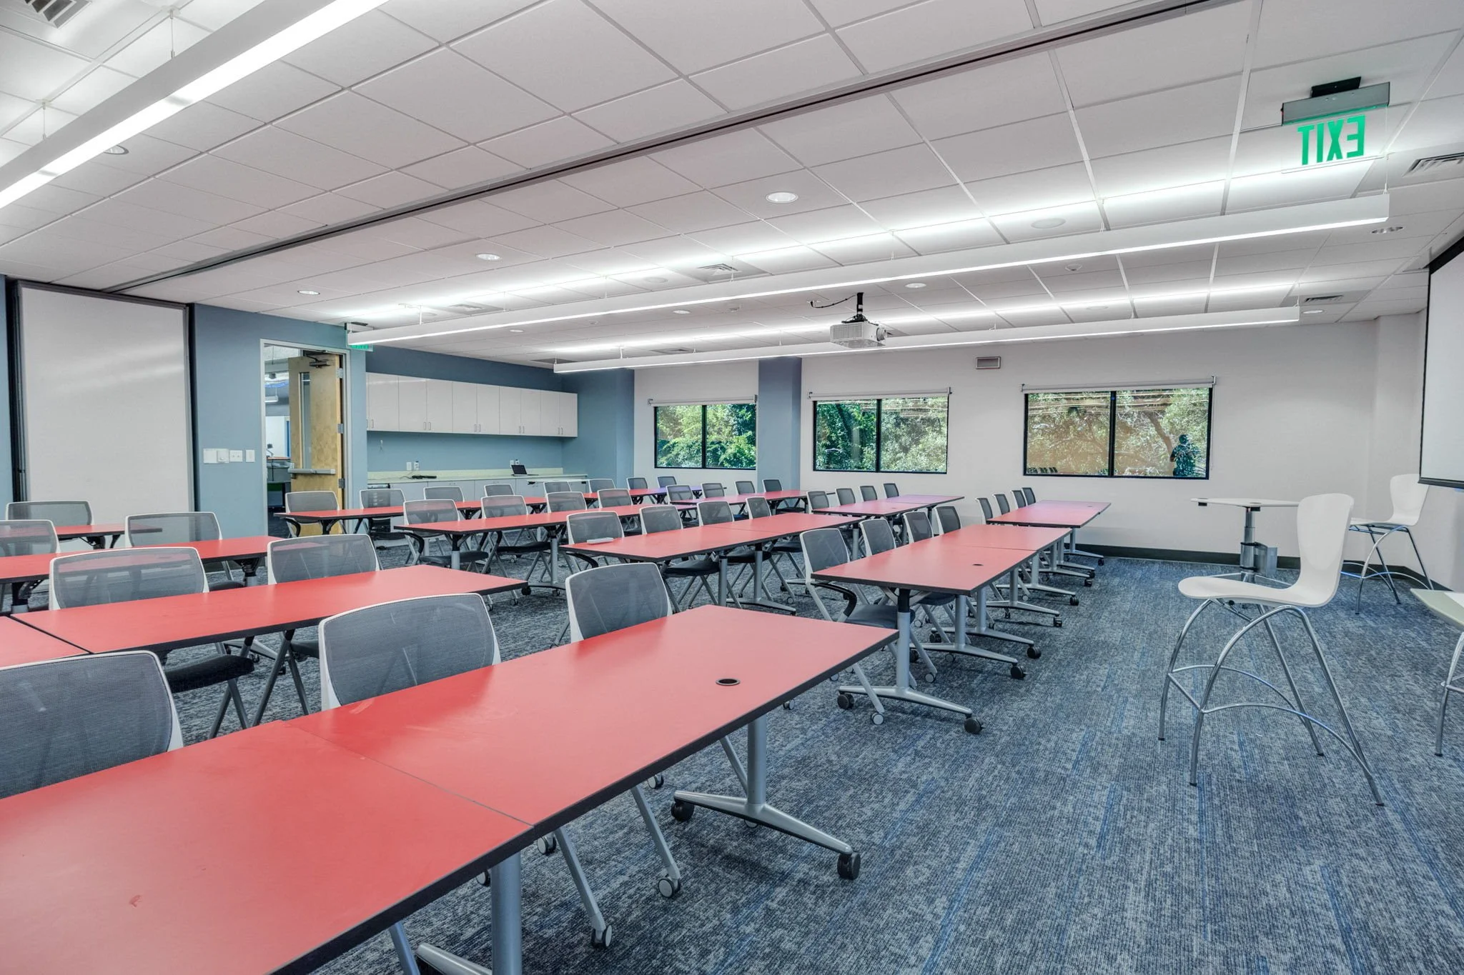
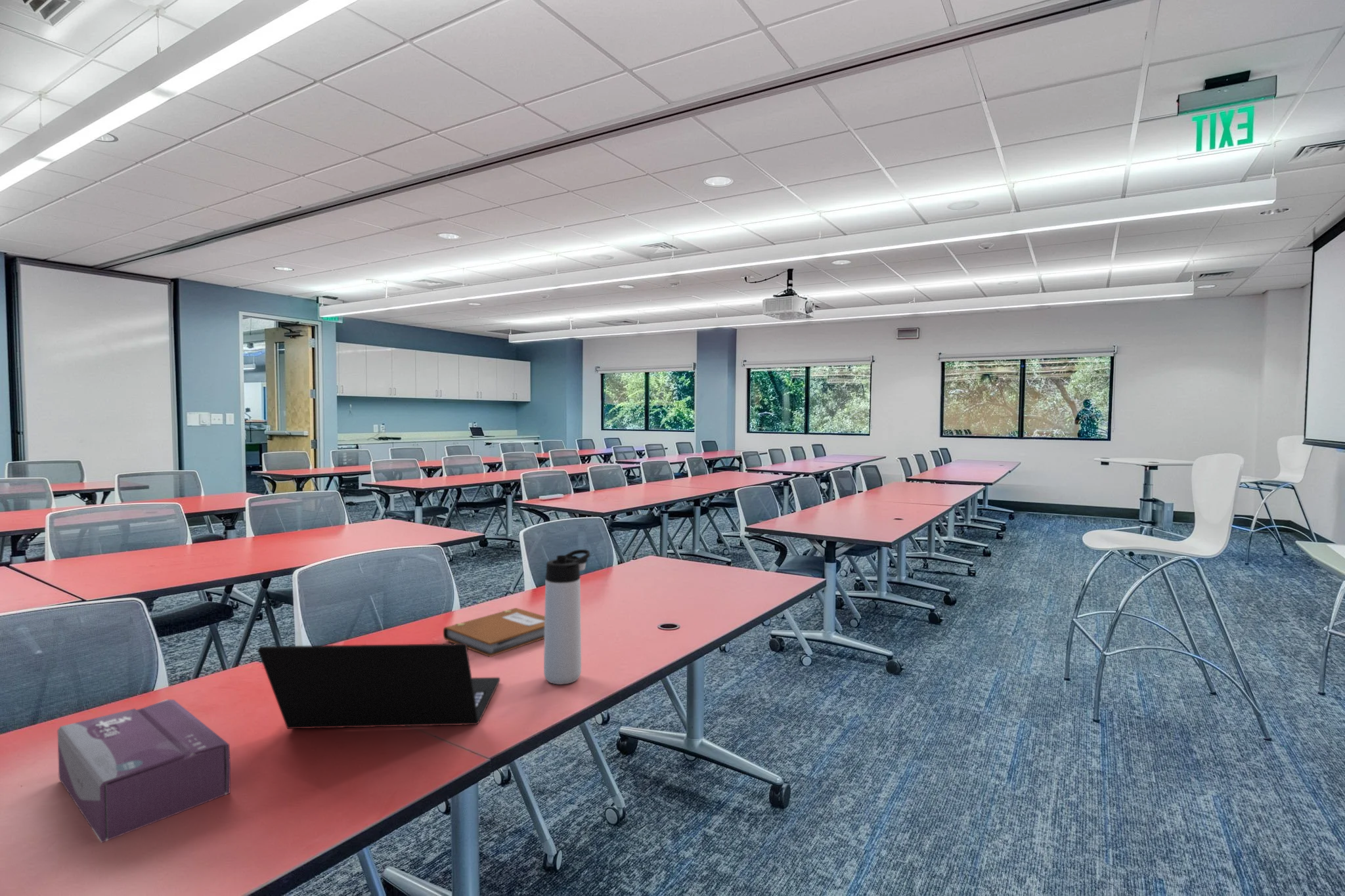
+ notebook [443,607,544,658]
+ tissue box [57,698,231,843]
+ laptop [257,643,500,729]
+ thermos bottle [543,549,590,685]
